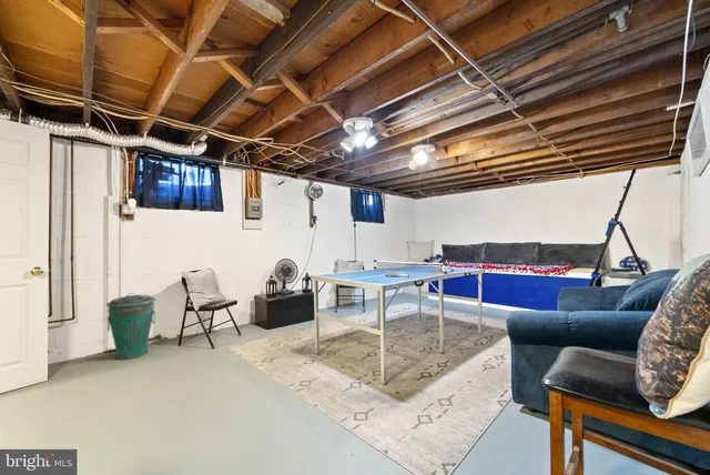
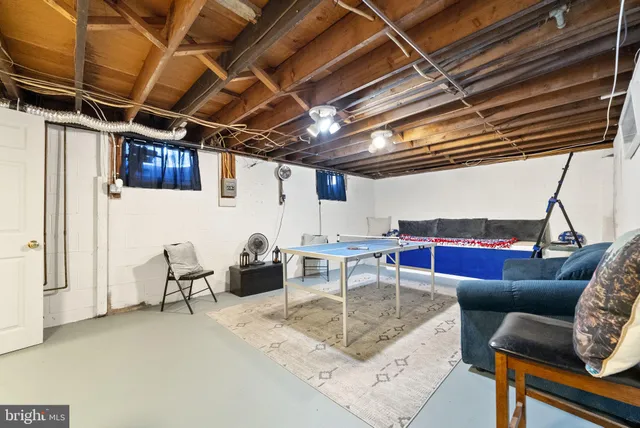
- trash can [105,292,156,361]
